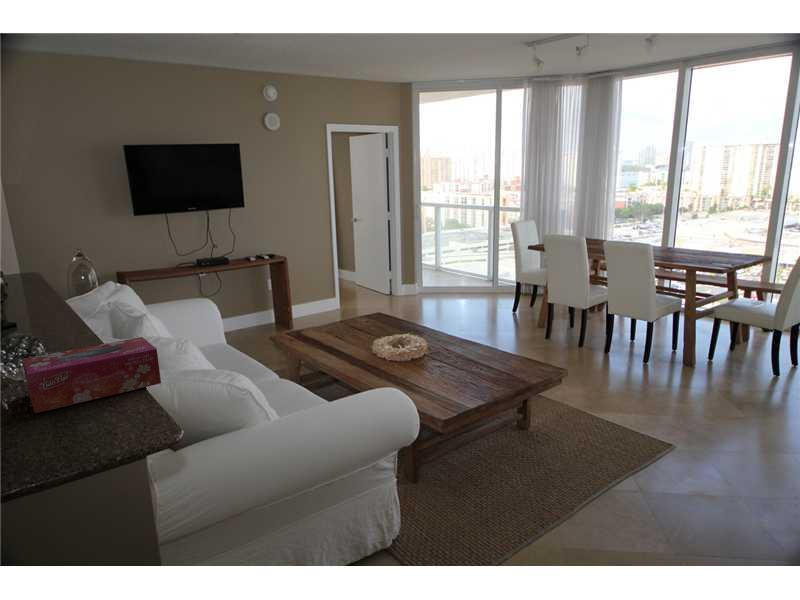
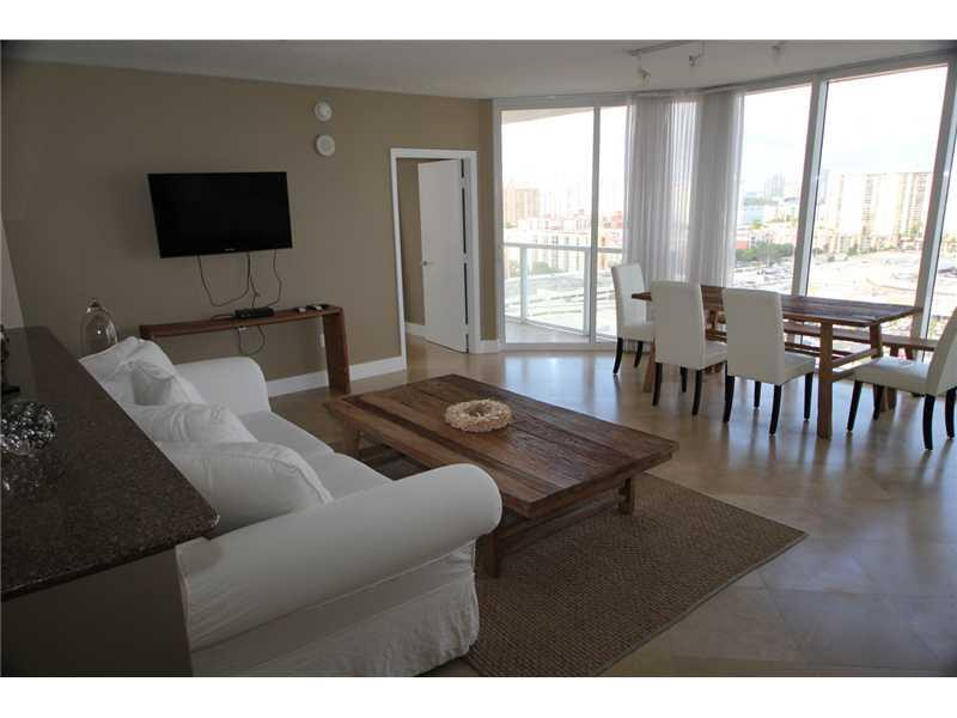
- tissue box [21,336,162,414]
